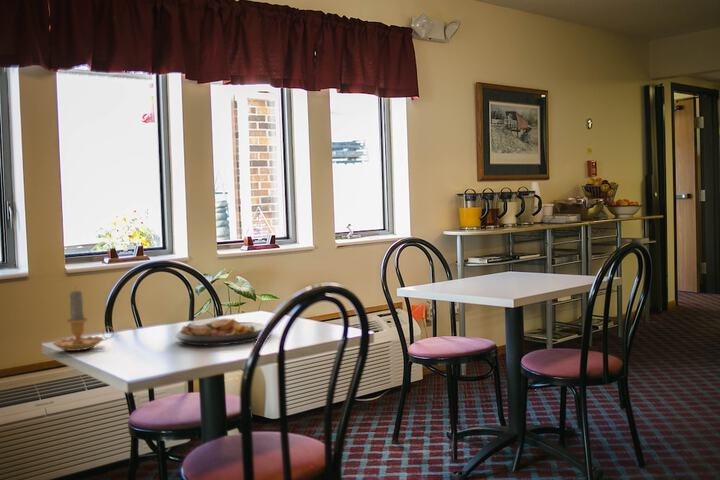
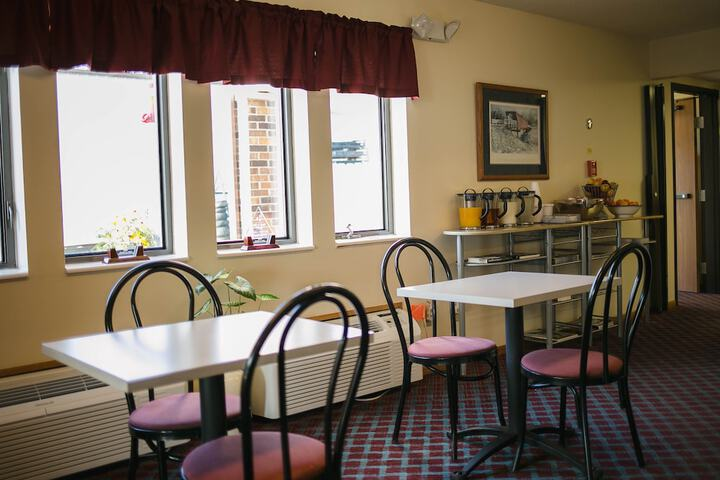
- candle [52,287,115,352]
- plate [174,318,266,346]
